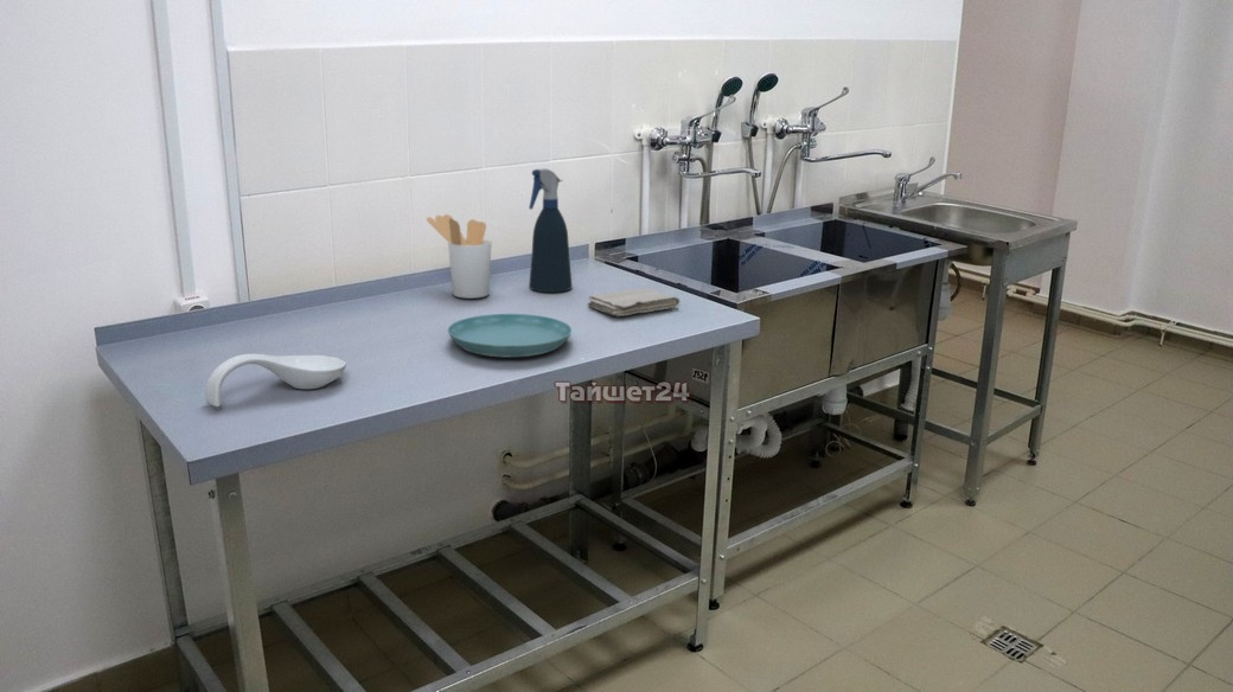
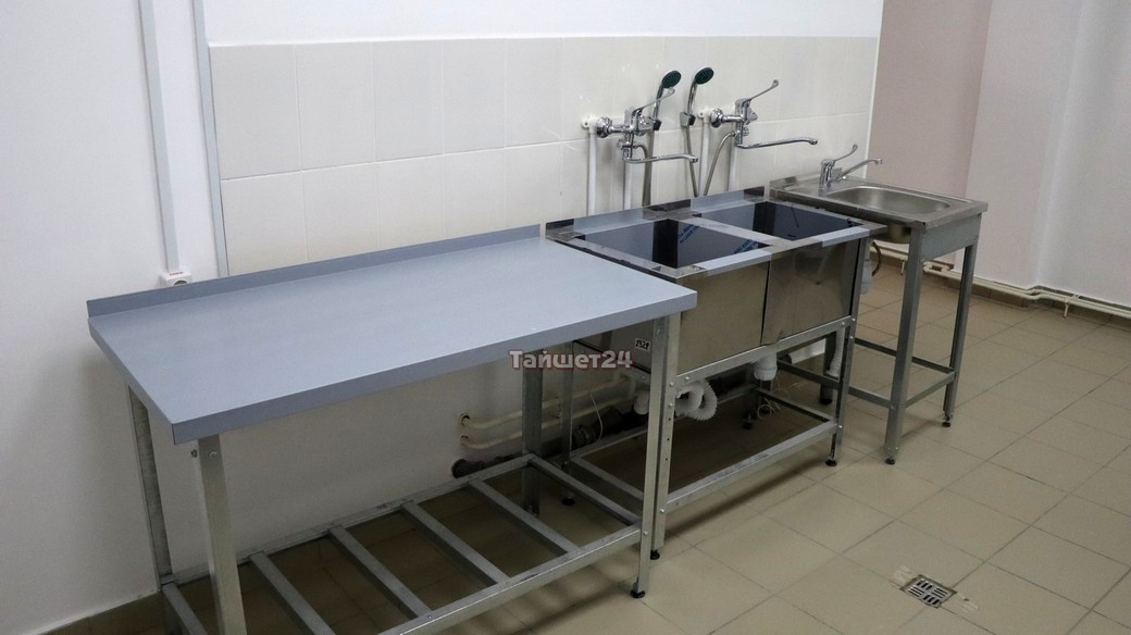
- saucer [447,313,573,358]
- washcloth [587,288,682,318]
- utensil holder [426,213,493,300]
- spray bottle [528,167,573,293]
- spoon rest [204,353,347,408]
